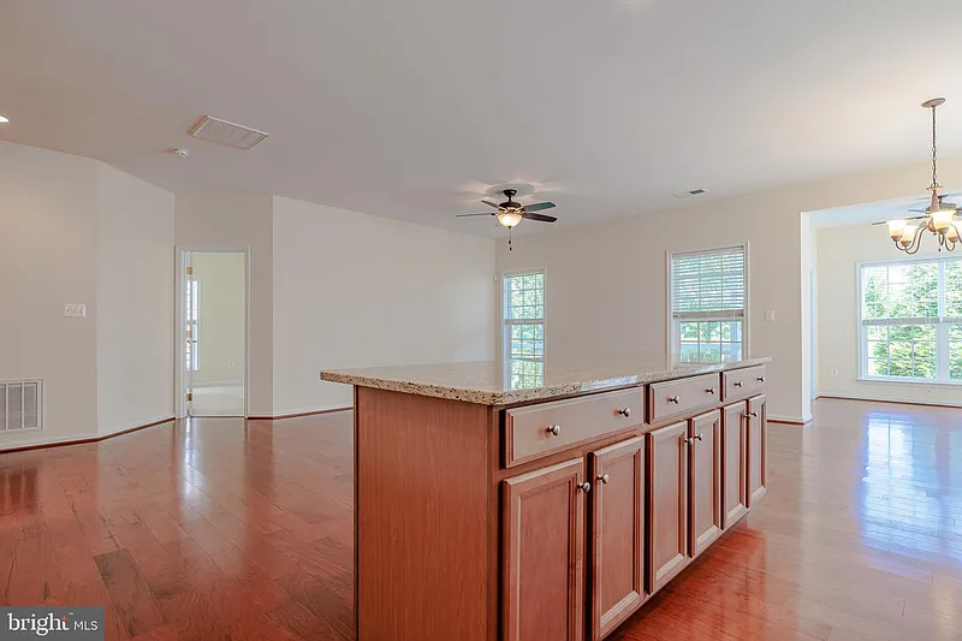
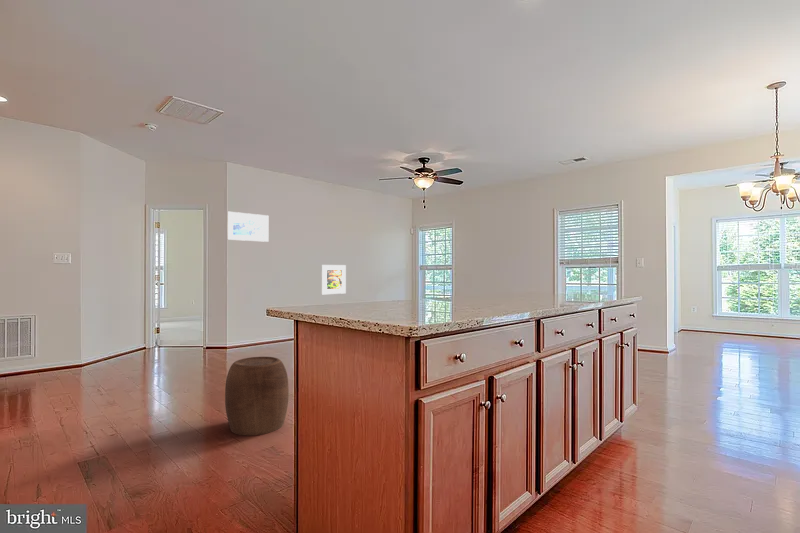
+ stool [224,356,290,436]
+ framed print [321,264,347,295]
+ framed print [227,211,269,243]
